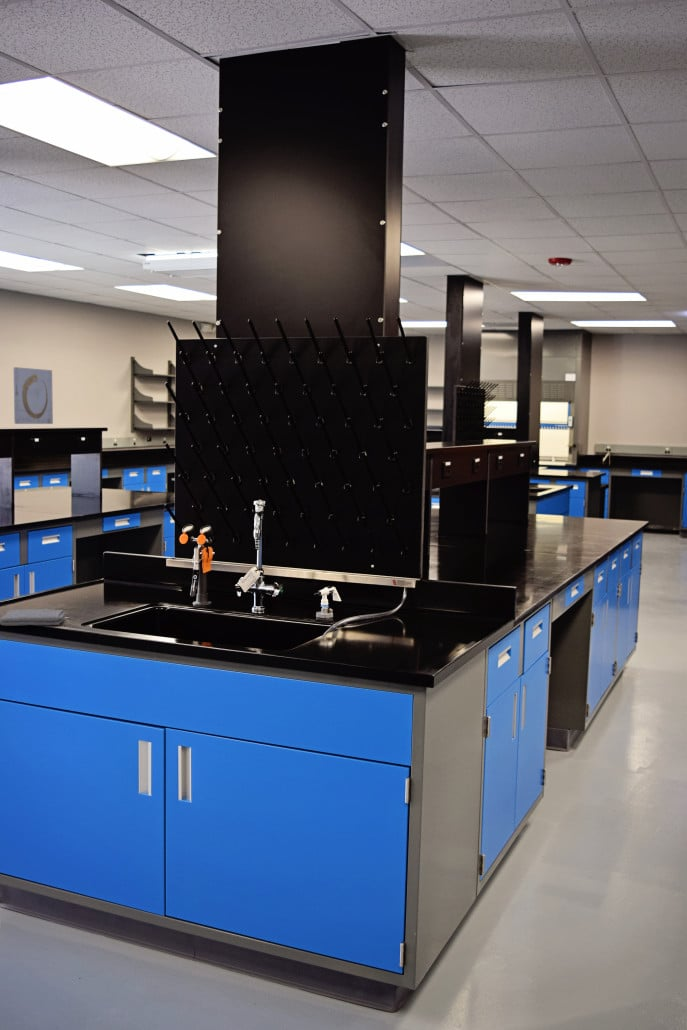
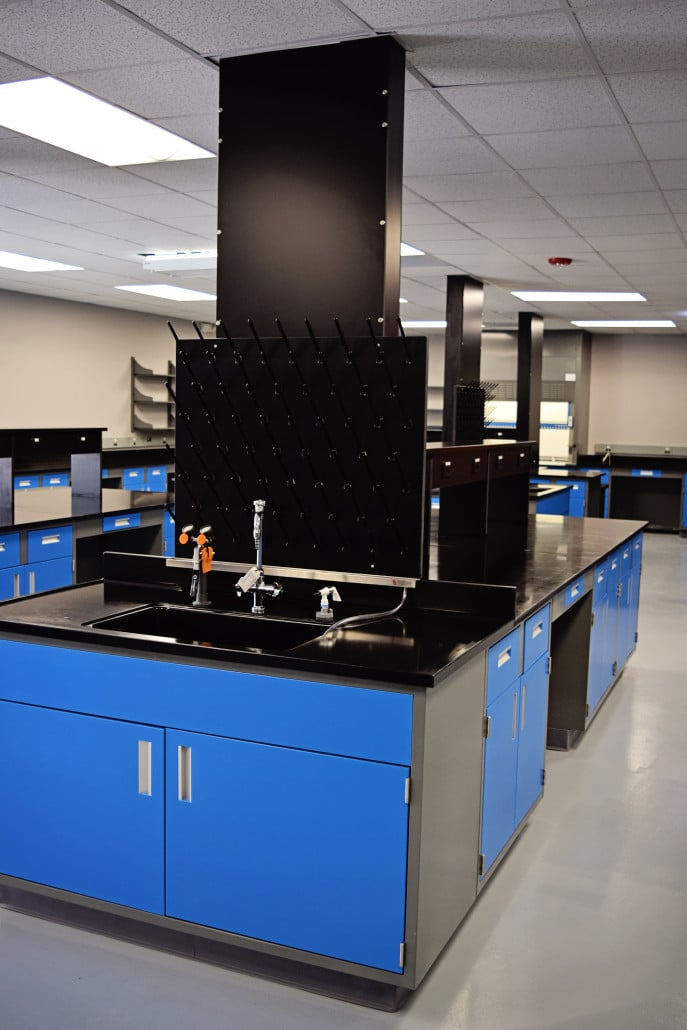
- wall art [13,366,54,425]
- washcloth [0,607,67,627]
